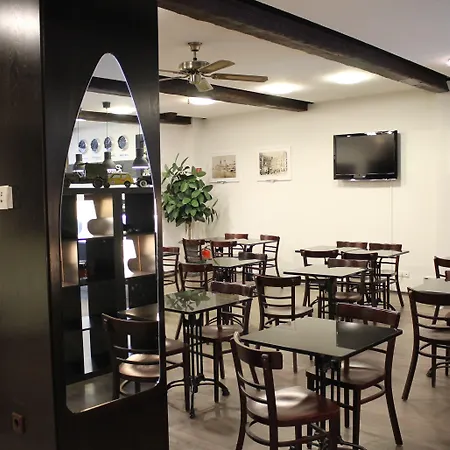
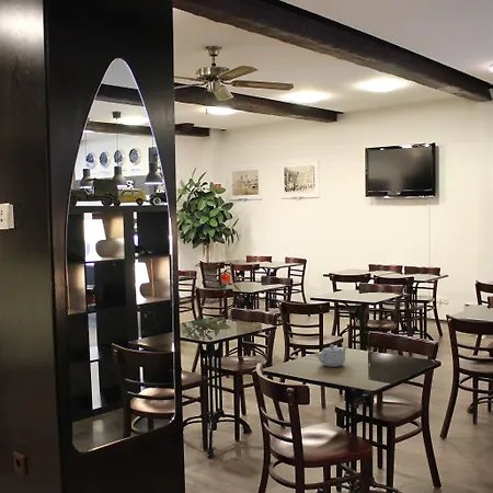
+ teapot [317,344,348,368]
